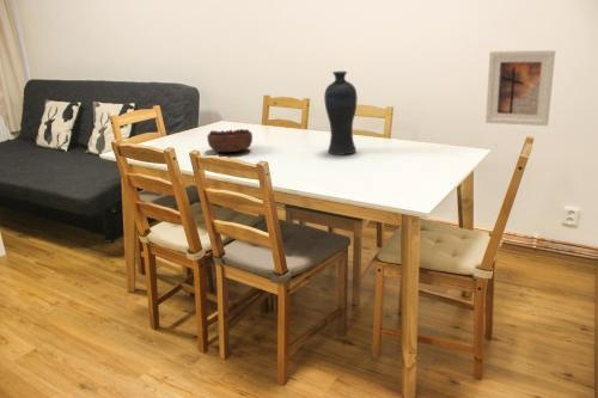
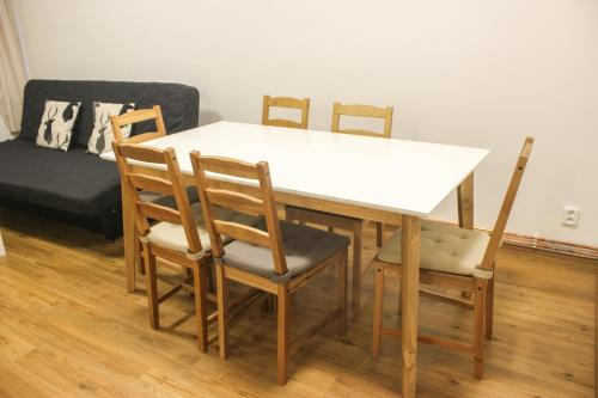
- vase [323,71,359,157]
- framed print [484,49,556,127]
- decorative bowl [206,128,254,153]
